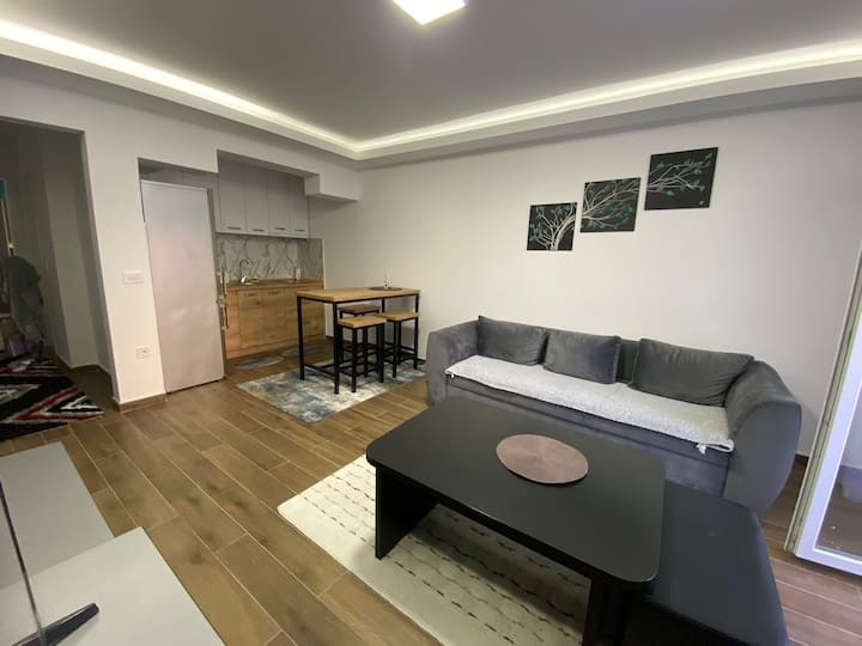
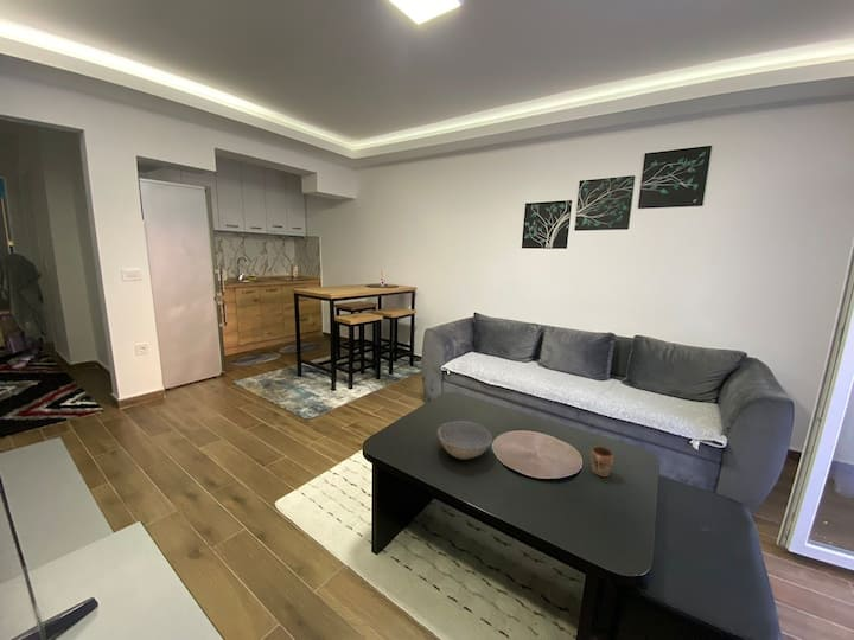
+ mug [589,444,614,478]
+ bowl [436,420,493,461]
